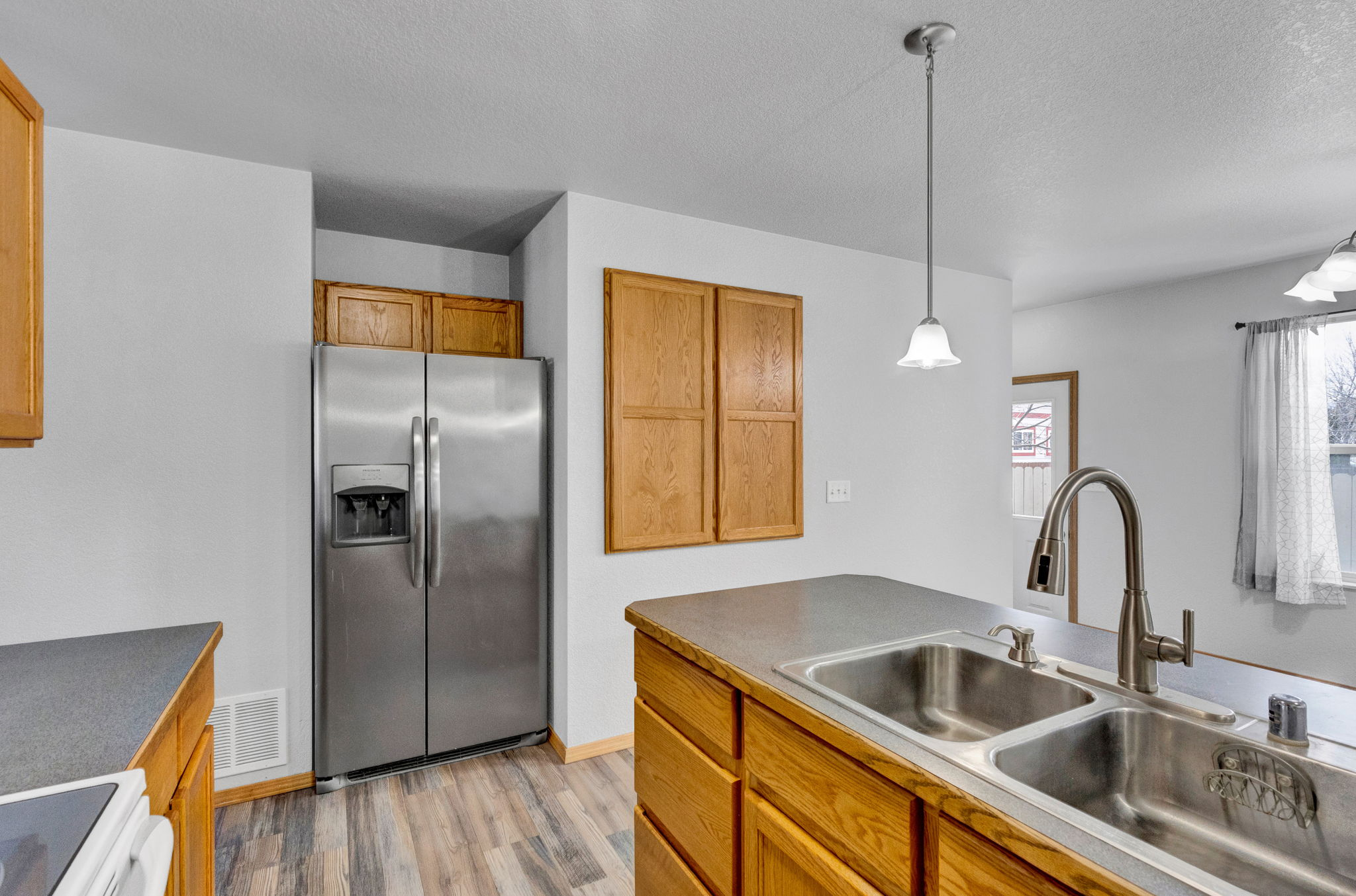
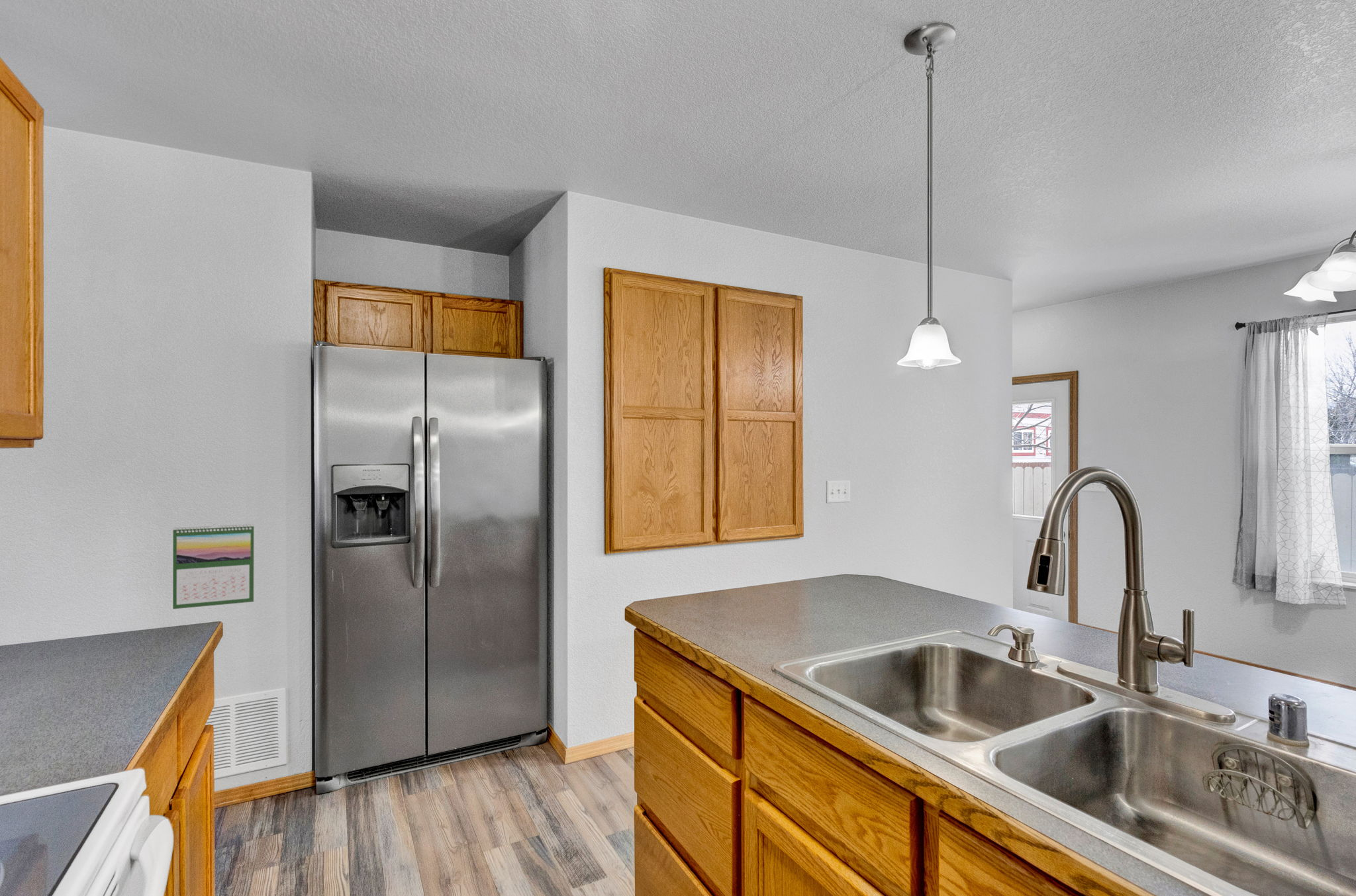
+ calendar [172,523,255,609]
